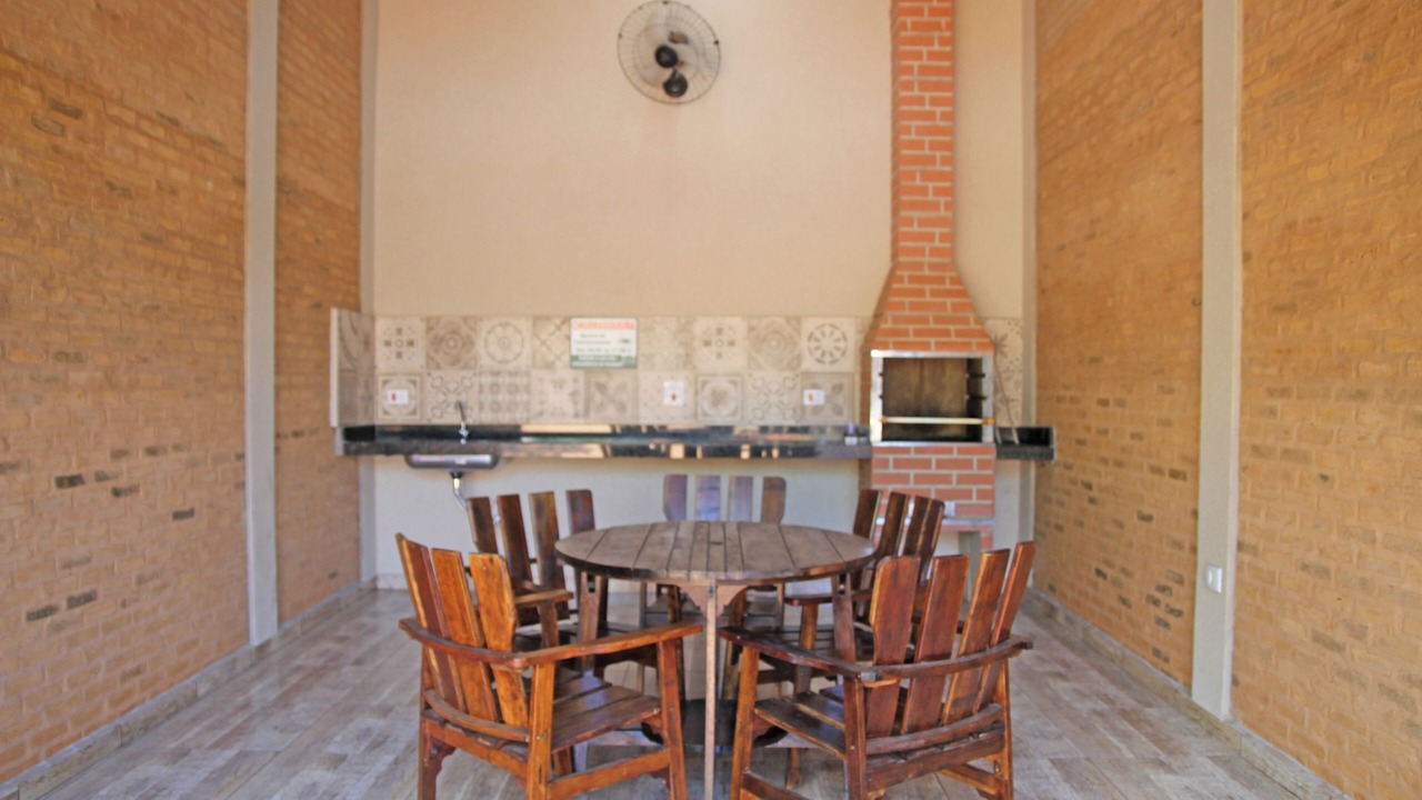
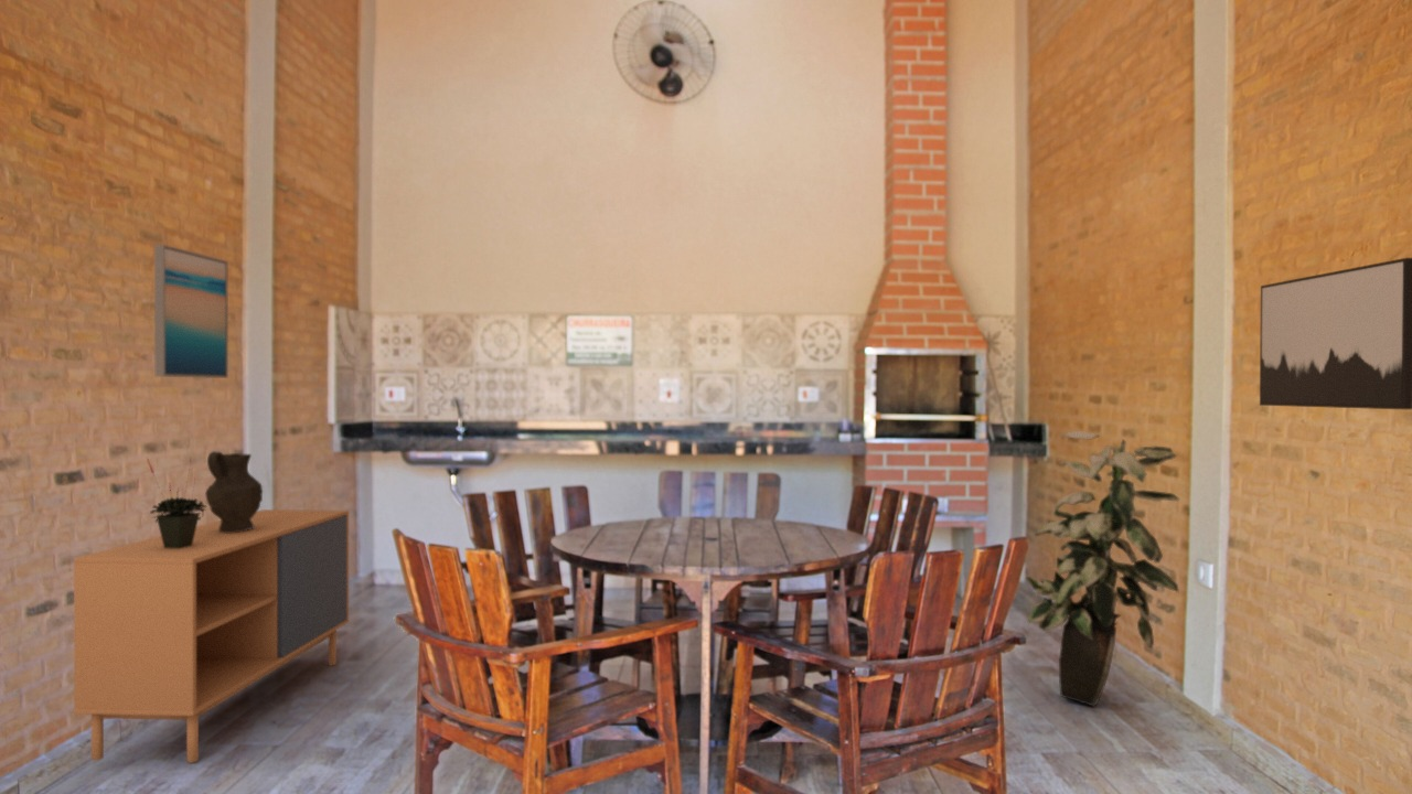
+ decorative vase [204,450,264,533]
+ potted plant [146,457,208,549]
+ wall art [153,244,229,379]
+ storage cabinet [73,508,350,764]
+ wall art [1259,257,1412,410]
+ indoor plant [1024,430,1180,708]
